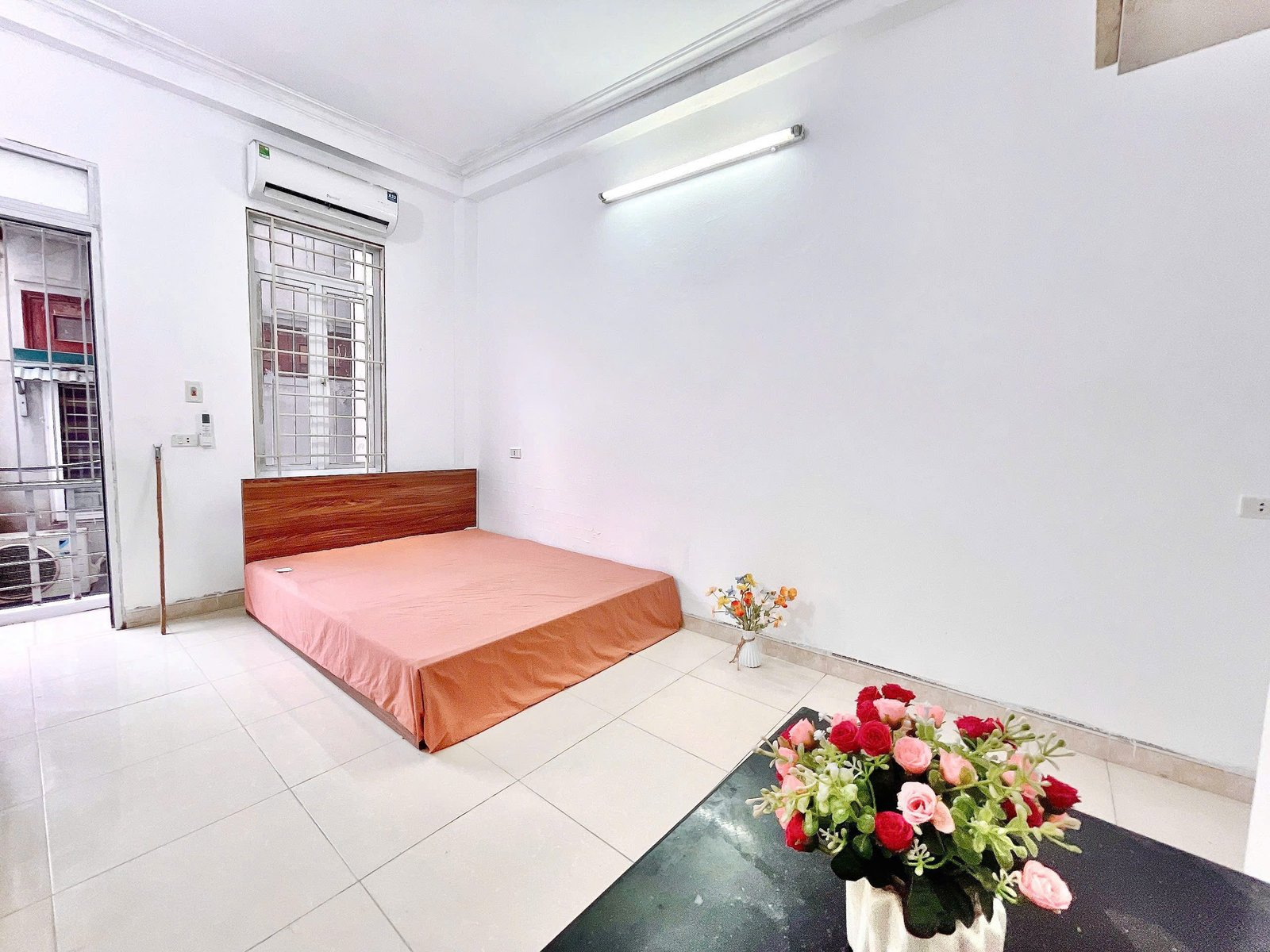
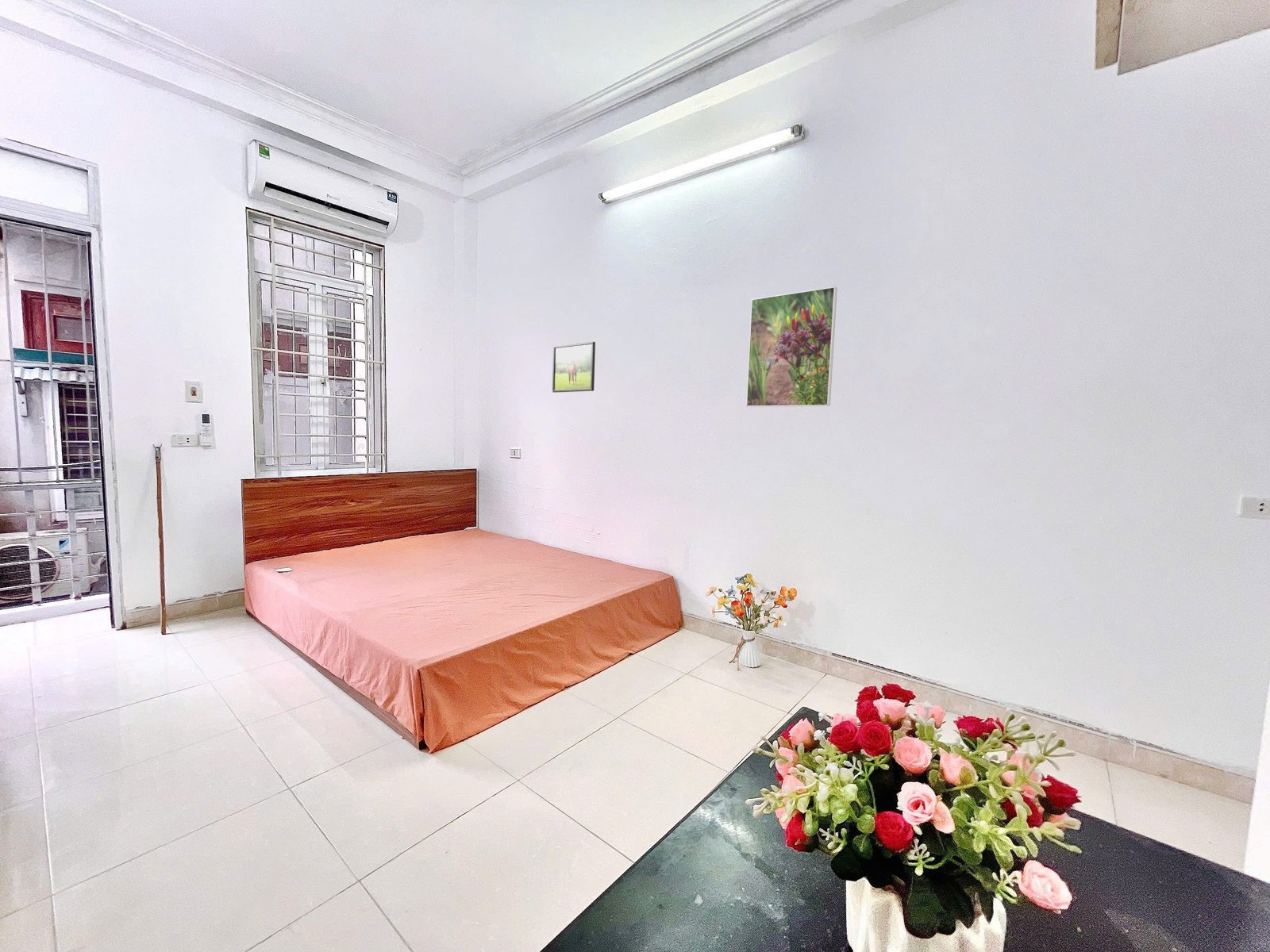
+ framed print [552,341,596,393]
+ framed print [745,286,838,408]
